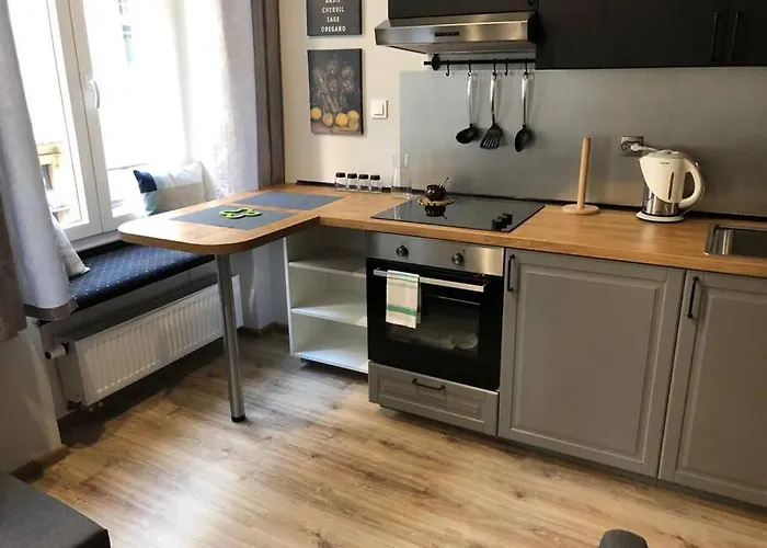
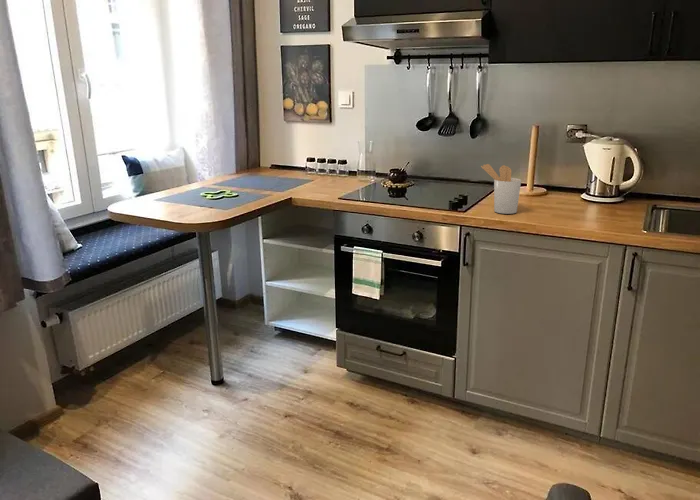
+ utensil holder [480,163,522,215]
